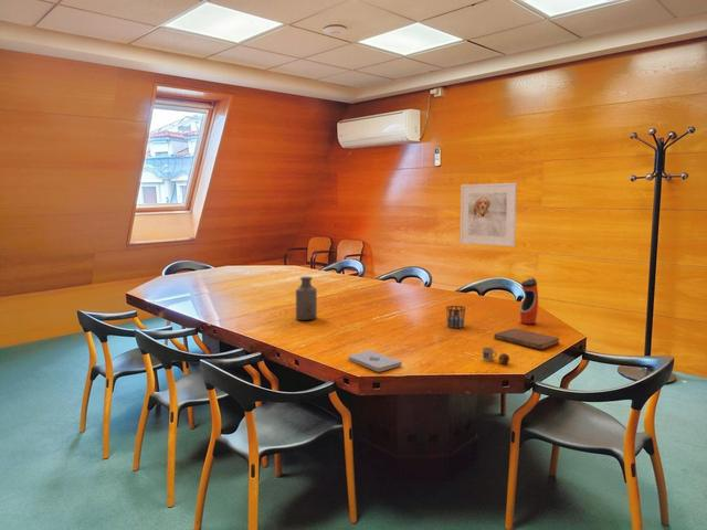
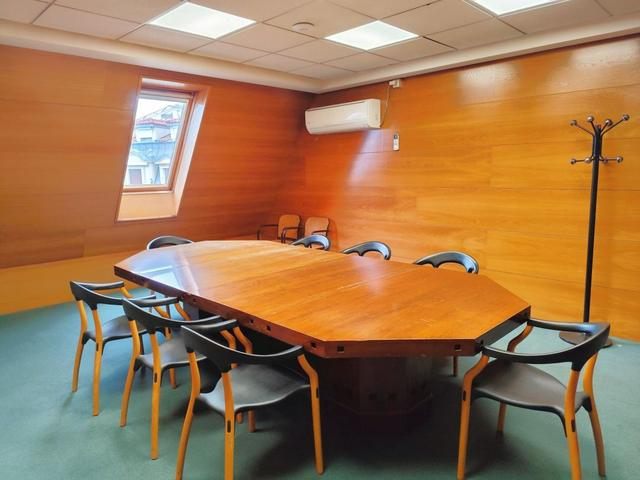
- notebook [493,328,560,351]
- mug [482,346,510,365]
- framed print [460,182,518,247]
- cup [445,305,466,329]
- notepad [348,349,403,373]
- water bottle [519,276,539,325]
- bottle [295,276,318,321]
